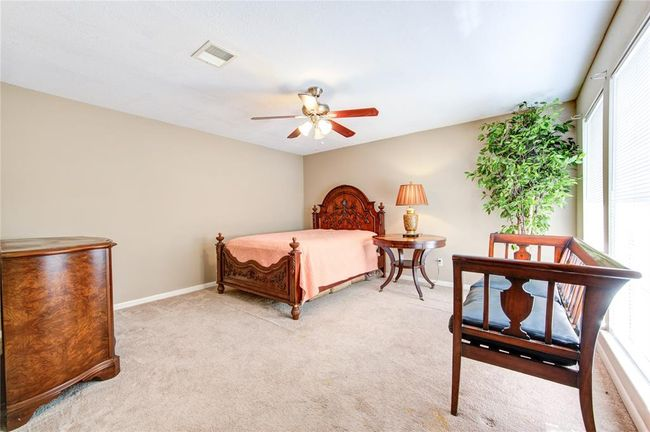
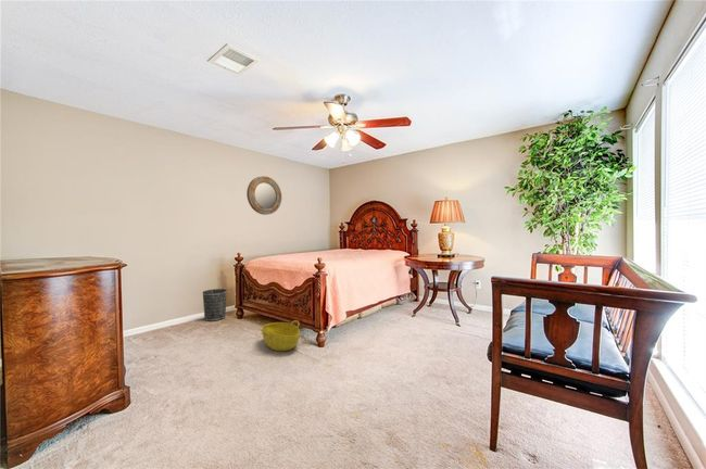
+ wastebasket [202,288,228,322]
+ home mirror [245,175,282,216]
+ basket [260,319,301,352]
